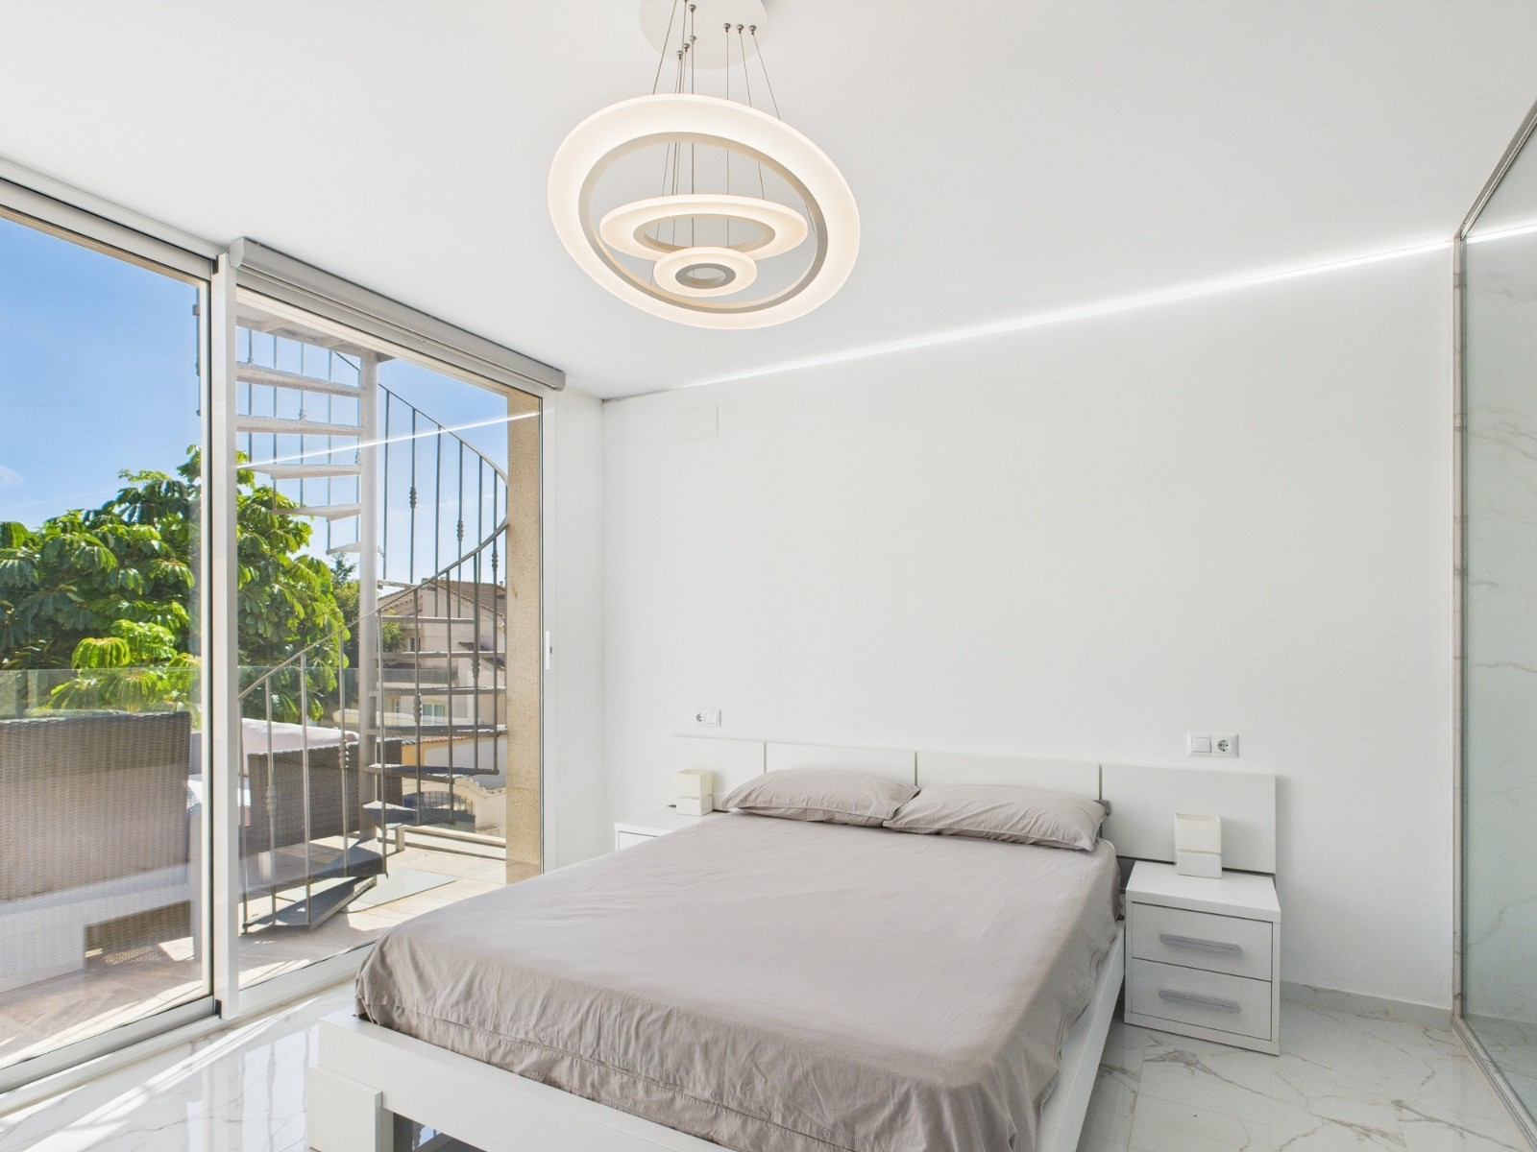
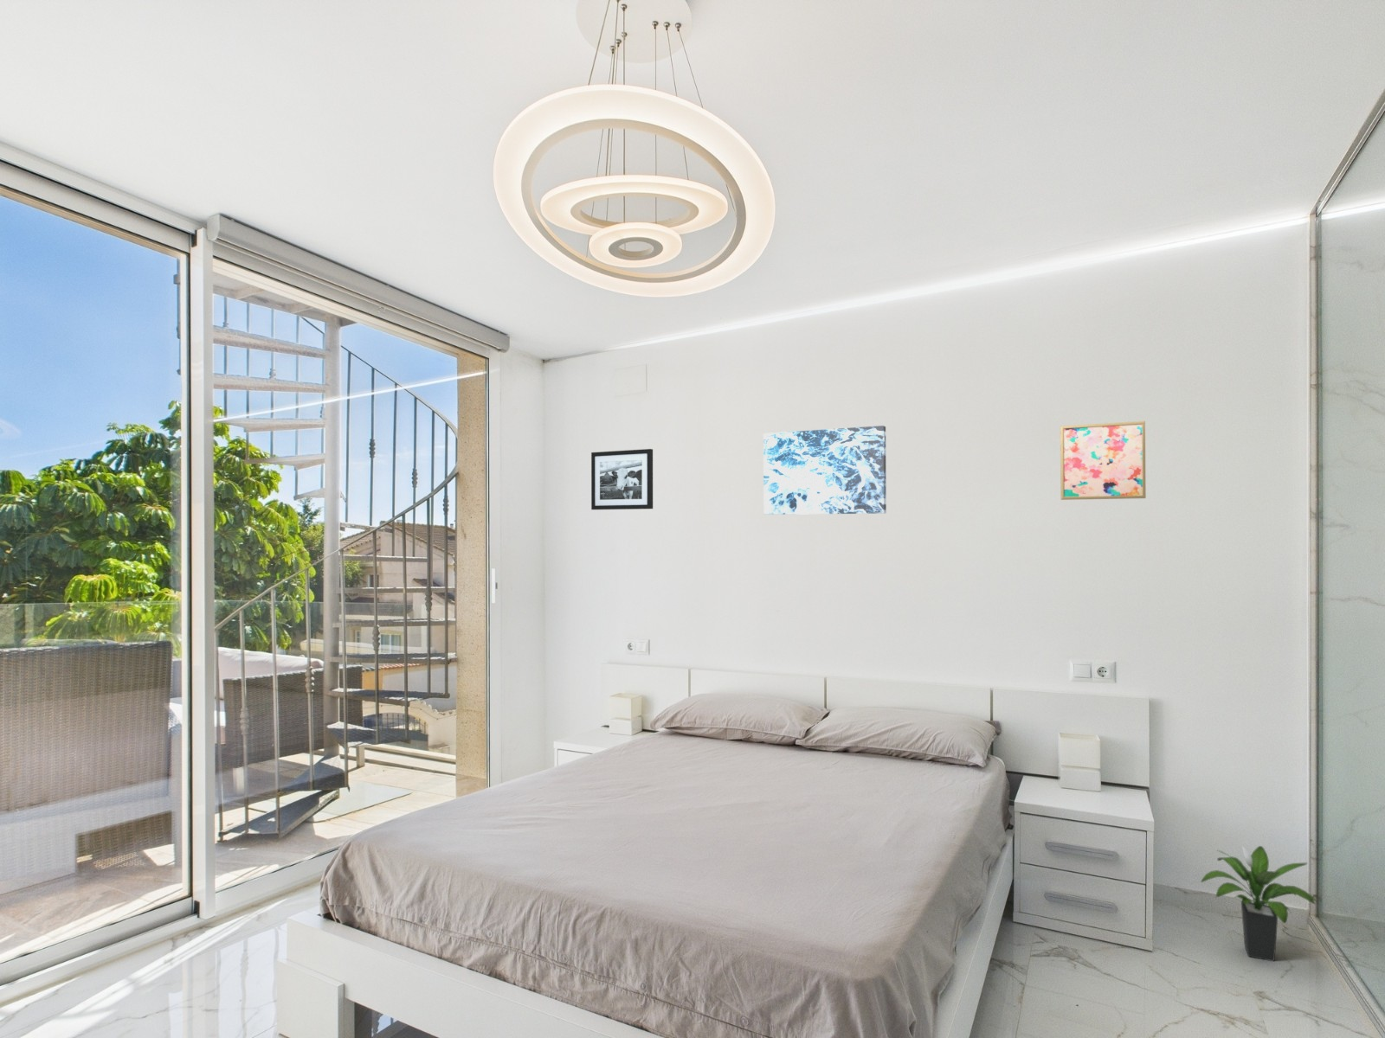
+ potted plant [1201,845,1321,962]
+ wall art [762,425,888,516]
+ picture frame [590,448,653,510]
+ wall art [1060,421,1146,500]
